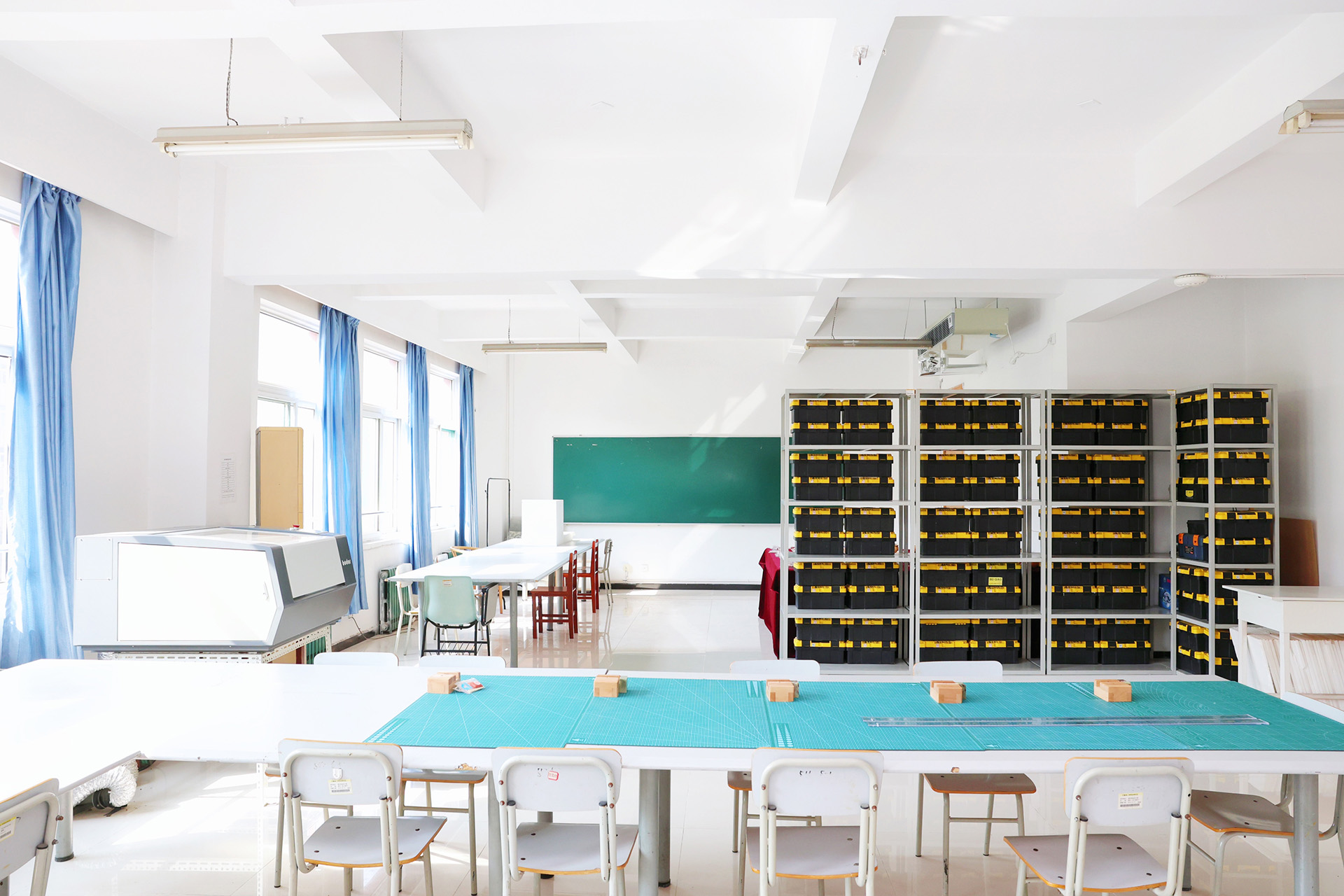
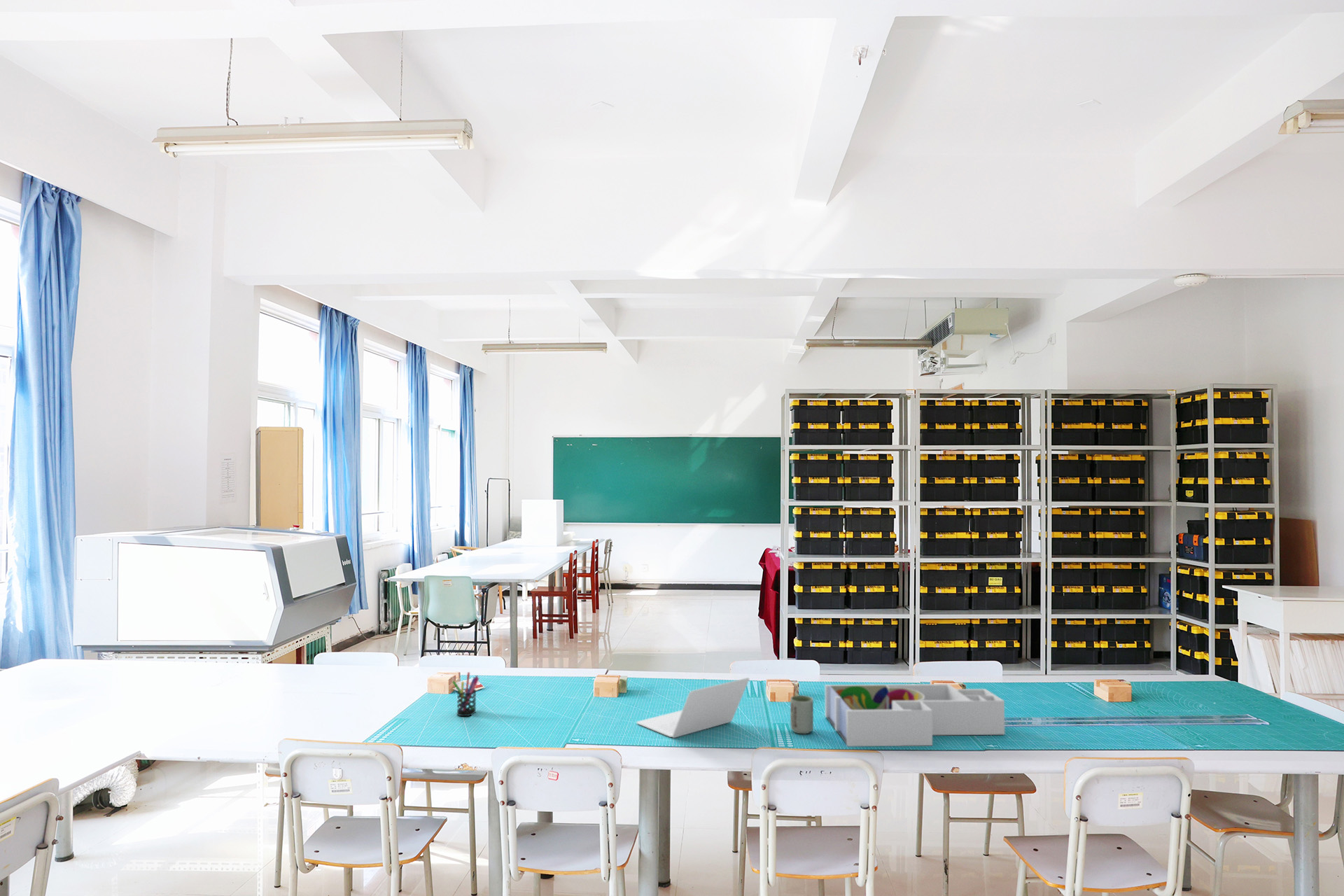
+ desk organizer [825,683,1005,747]
+ laptop [636,677,750,738]
+ cup [790,694,814,735]
+ pen holder [451,671,479,717]
